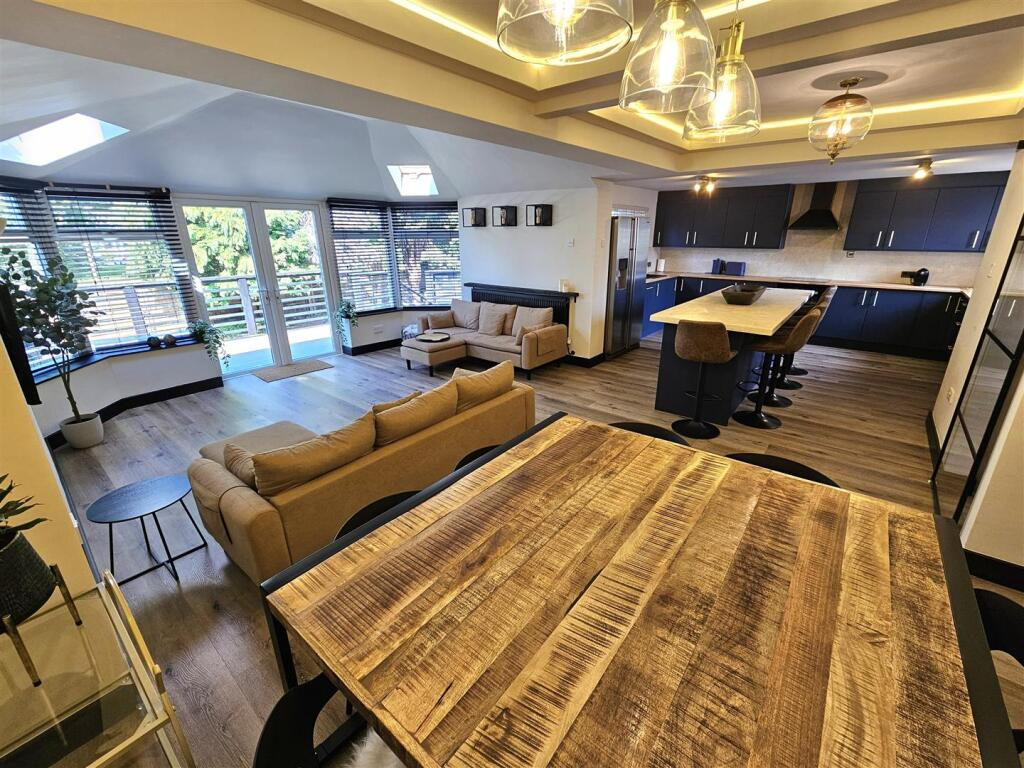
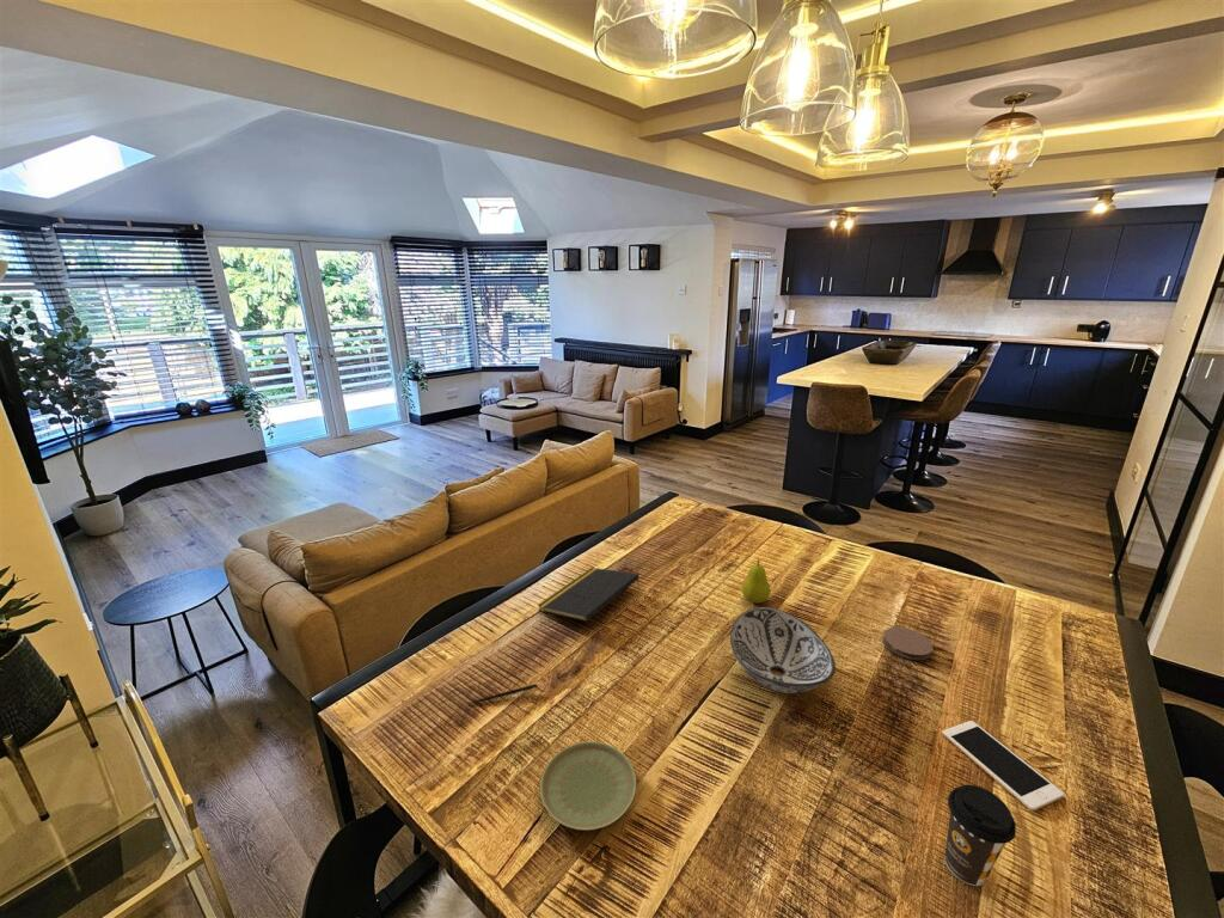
+ plate [539,740,637,831]
+ coffee cup [943,784,1017,887]
+ coaster [882,626,934,661]
+ notepad [537,567,641,623]
+ decorative bowl [729,606,837,694]
+ pen [467,683,539,705]
+ cell phone [942,720,1065,812]
+ fruit [741,558,771,605]
